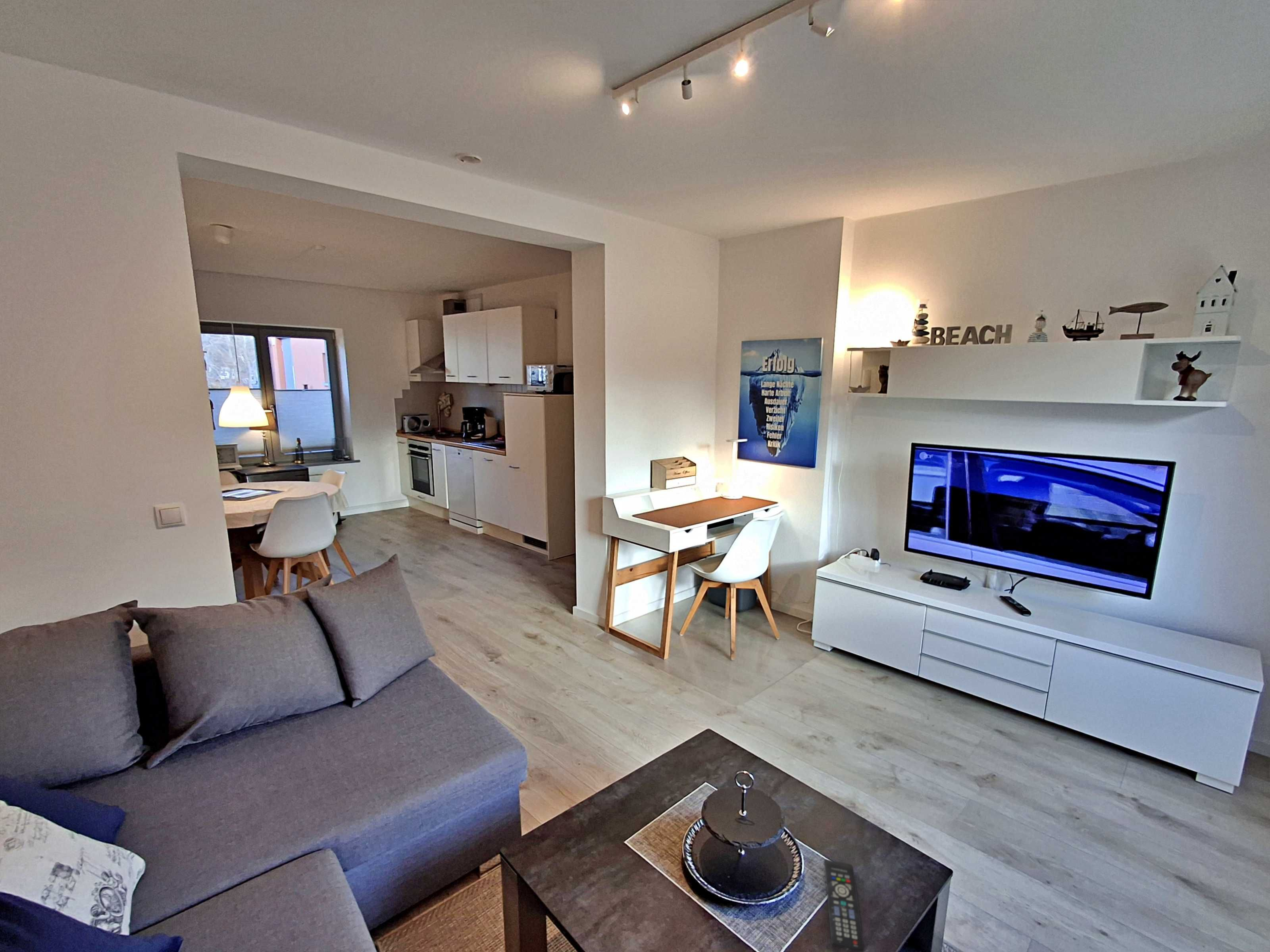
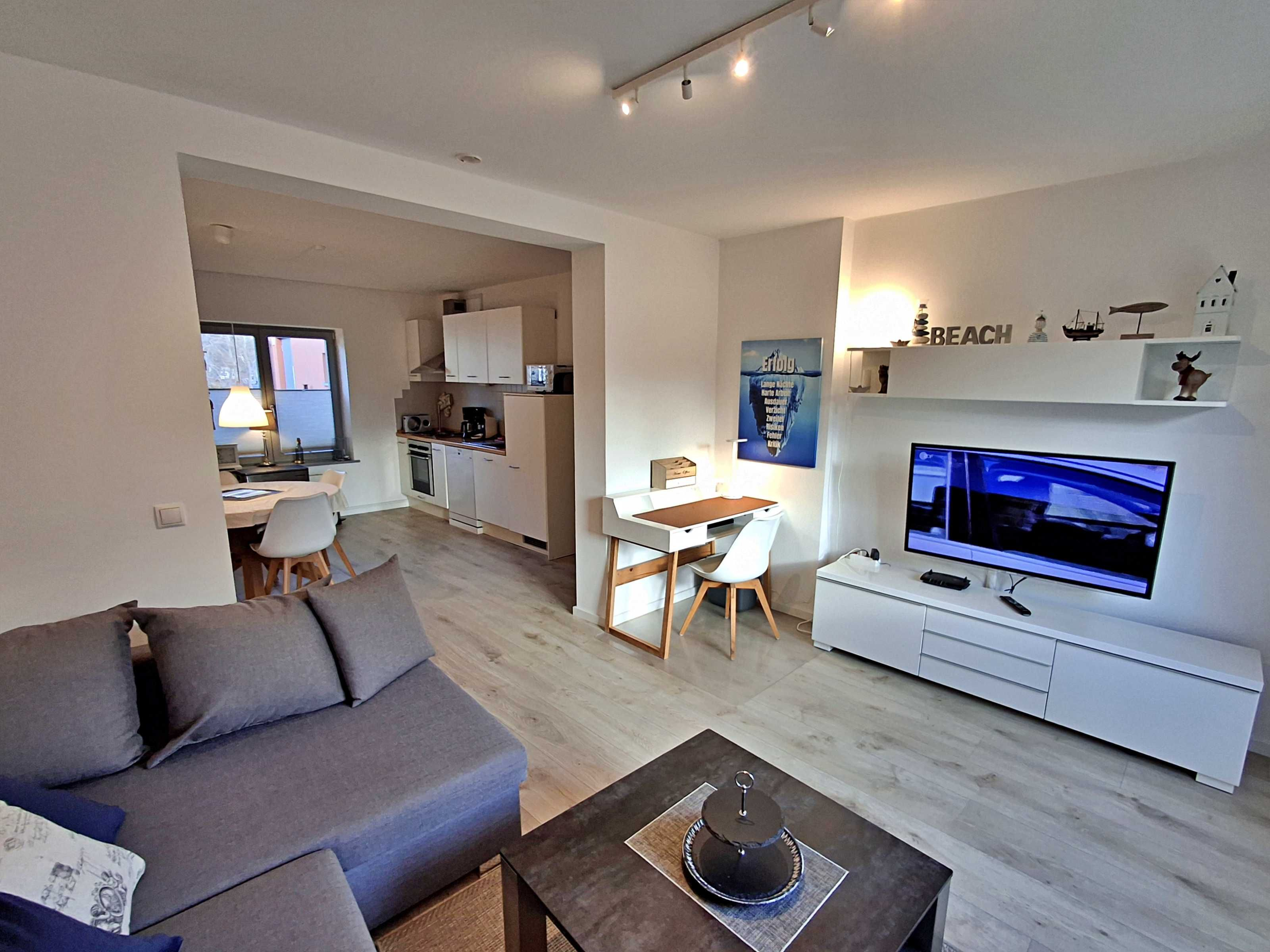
- remote control [824,859,864,952]
